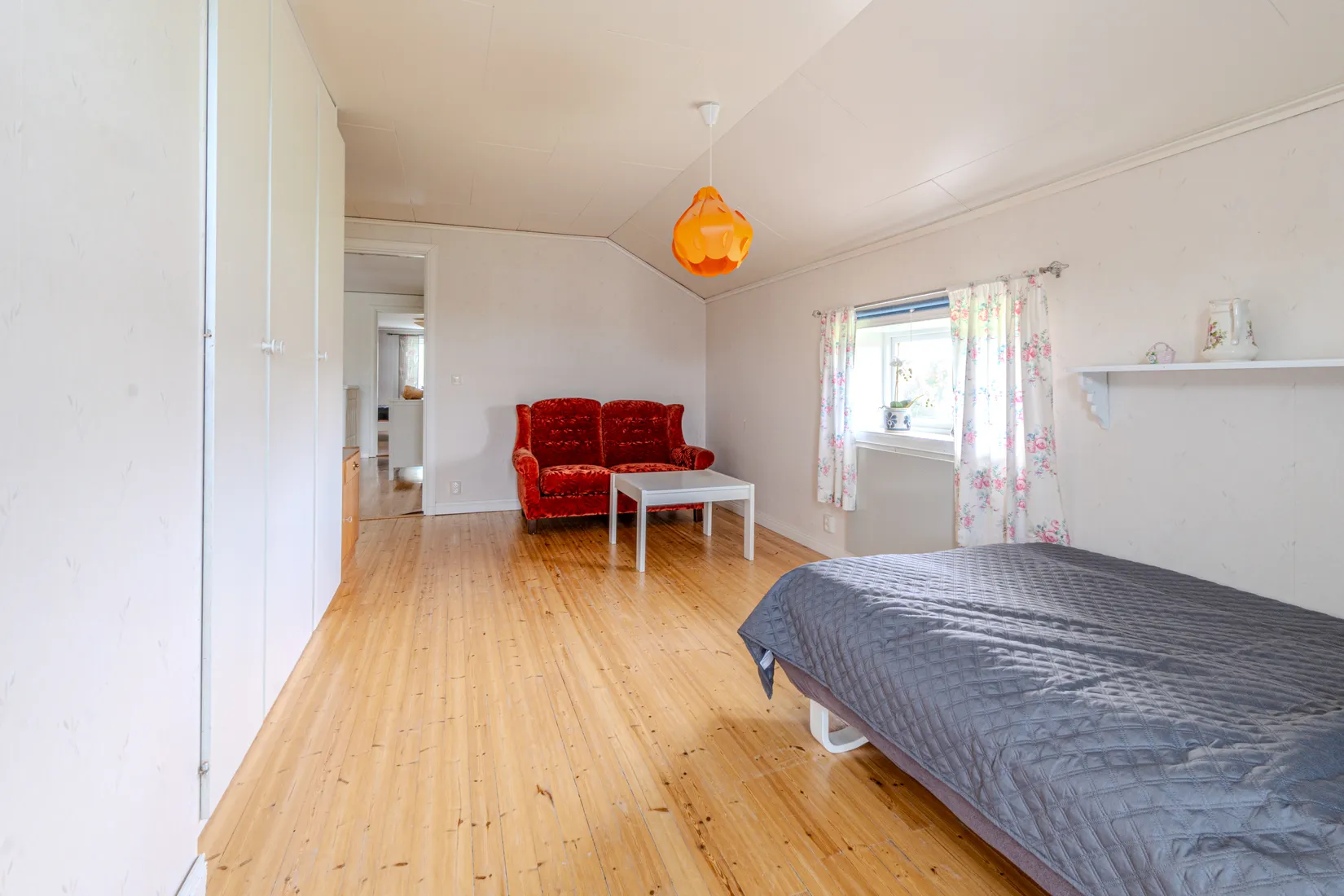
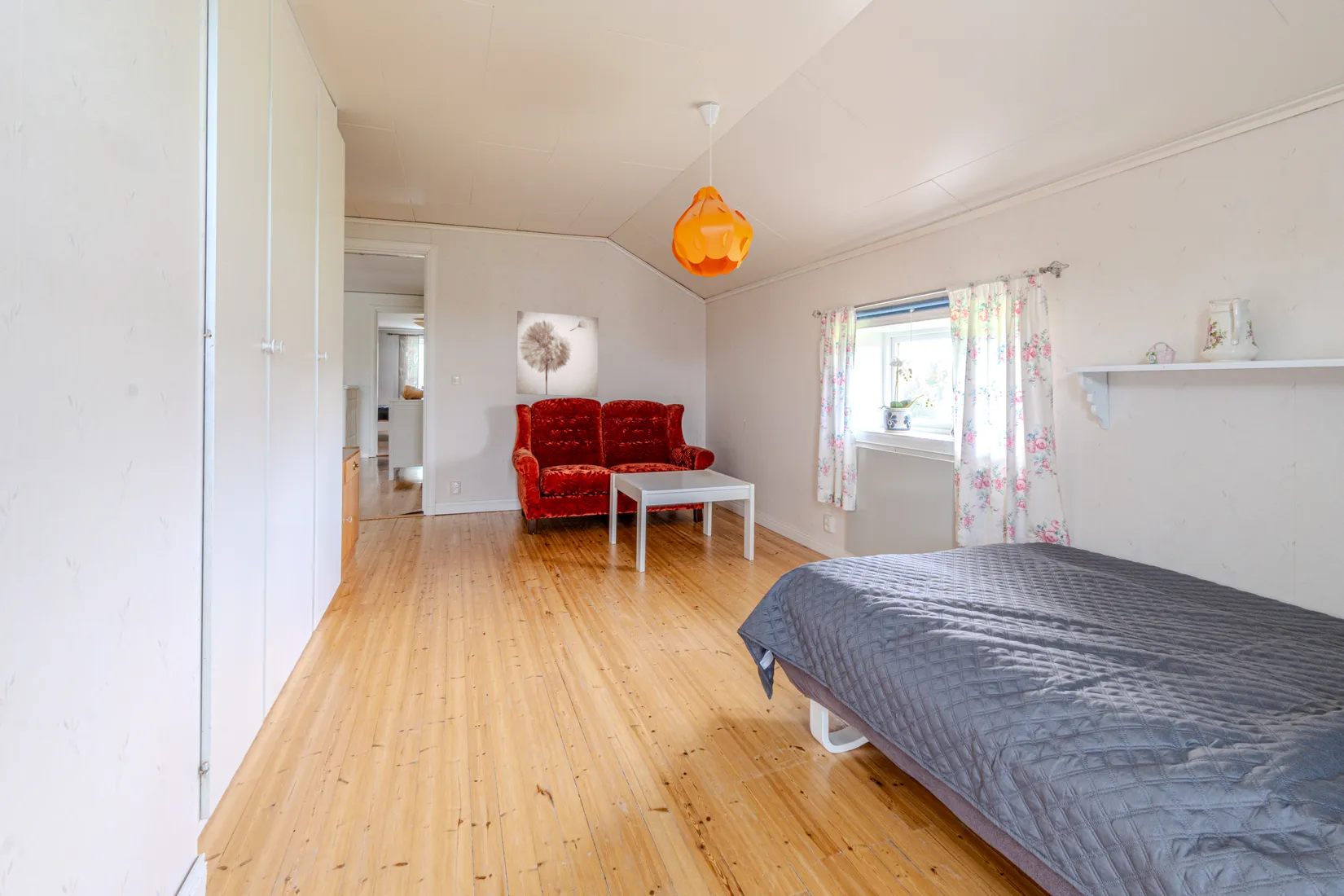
+ wall art [516,310,600,397]
